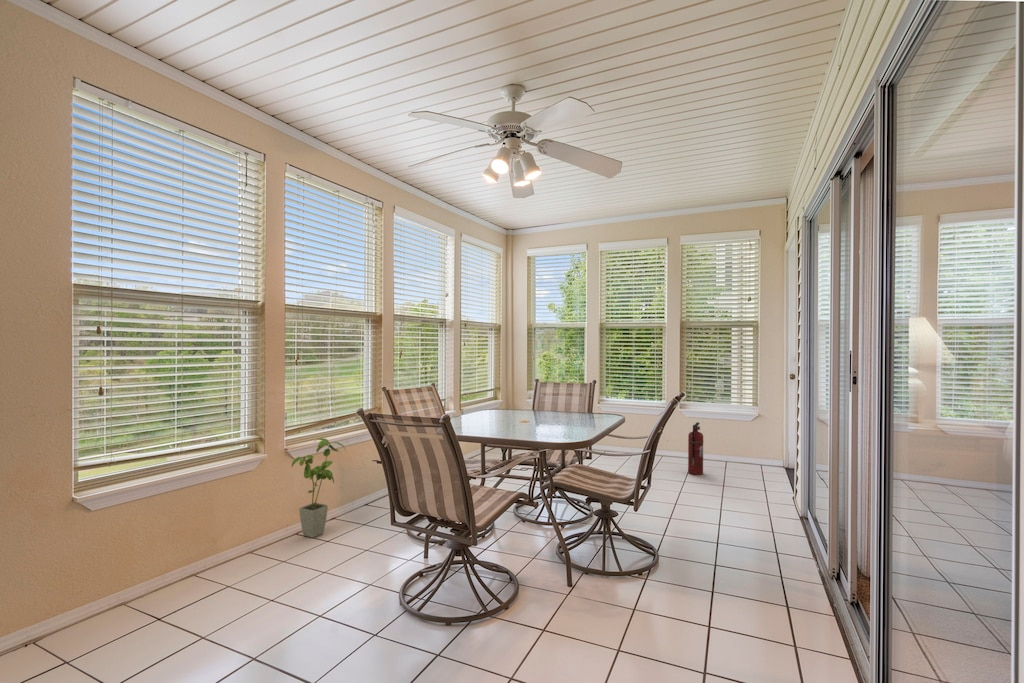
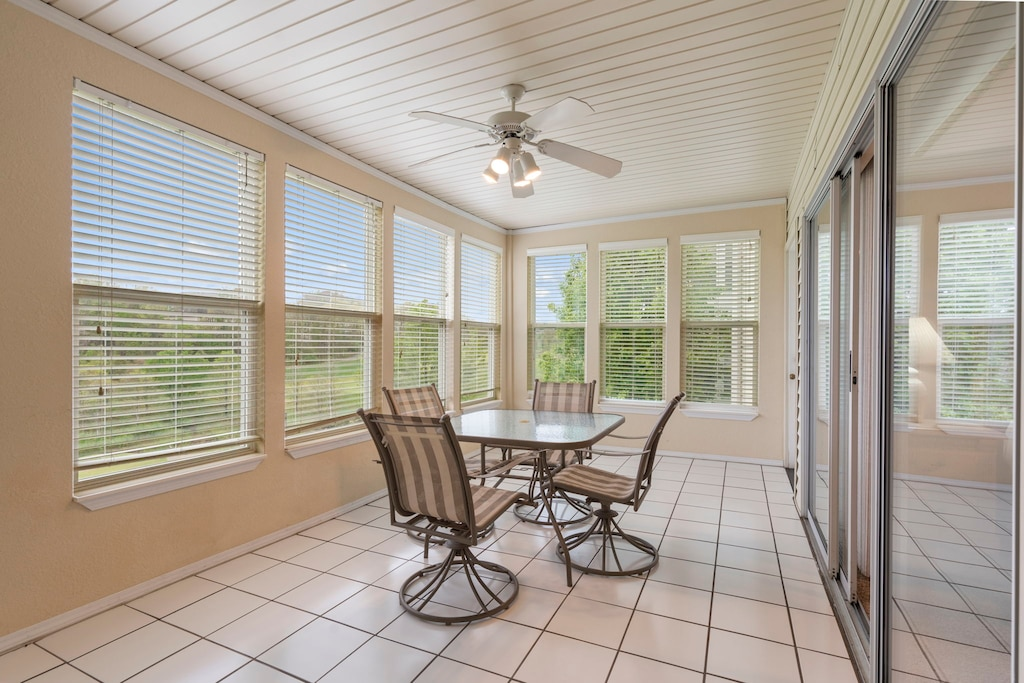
- fire extinguisher [687,421,705,476]
- house plant [291,437,347,539]
